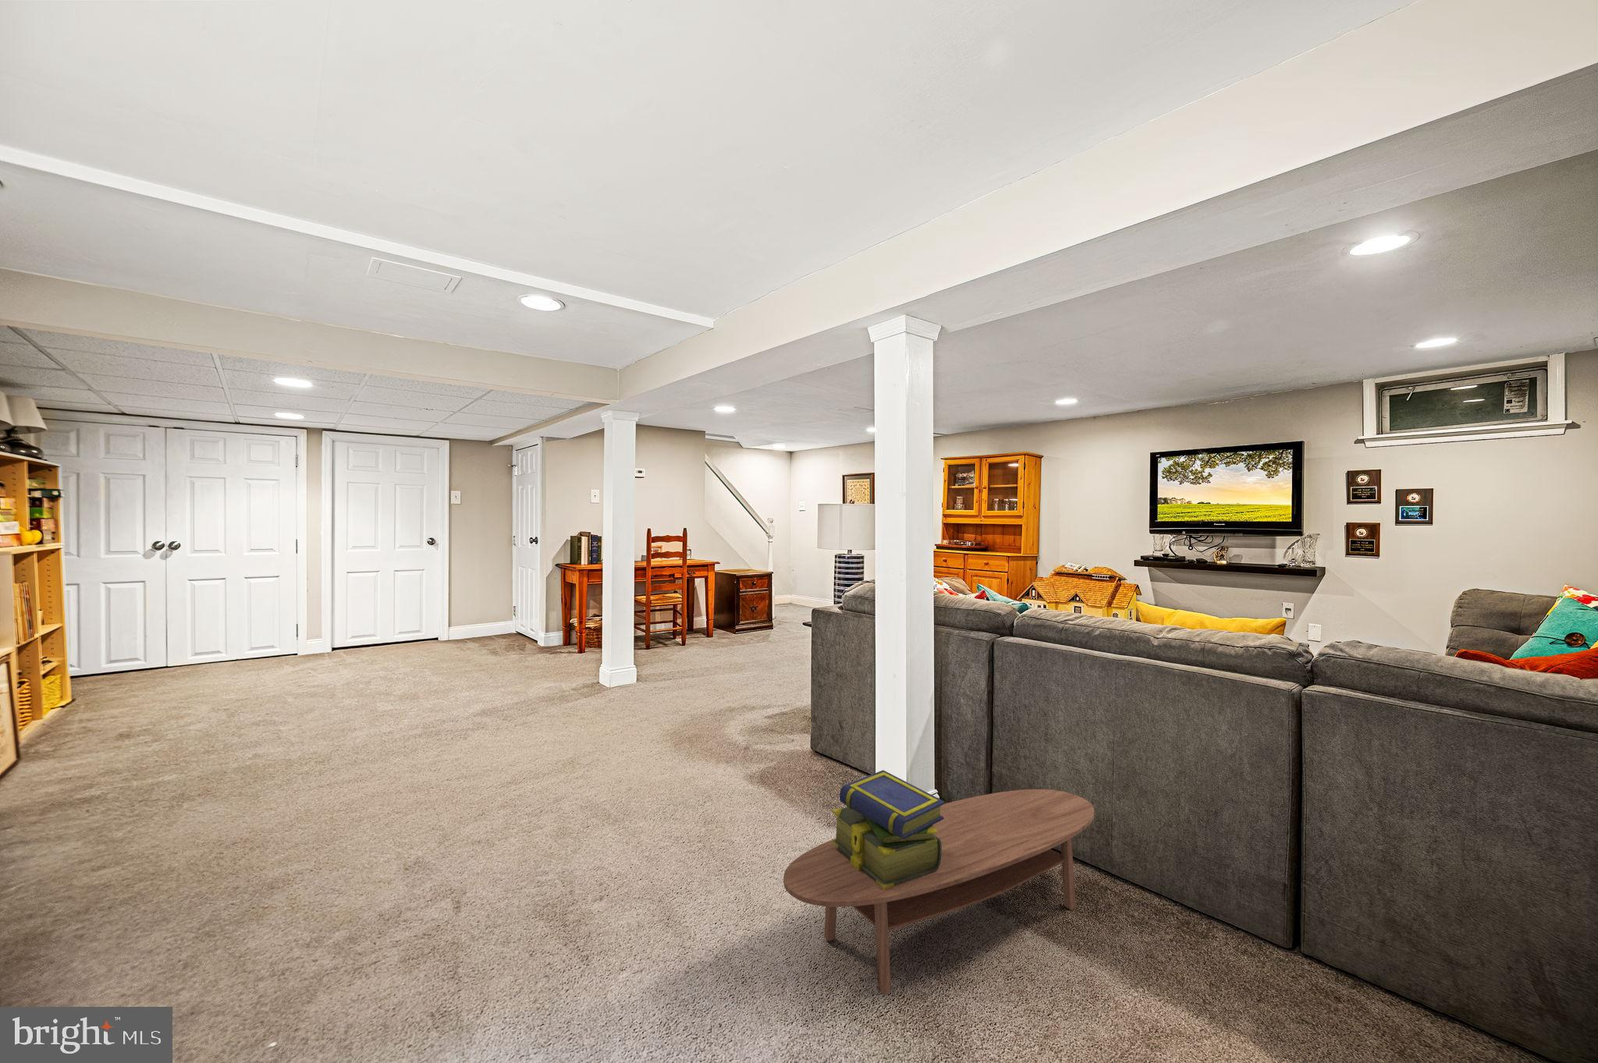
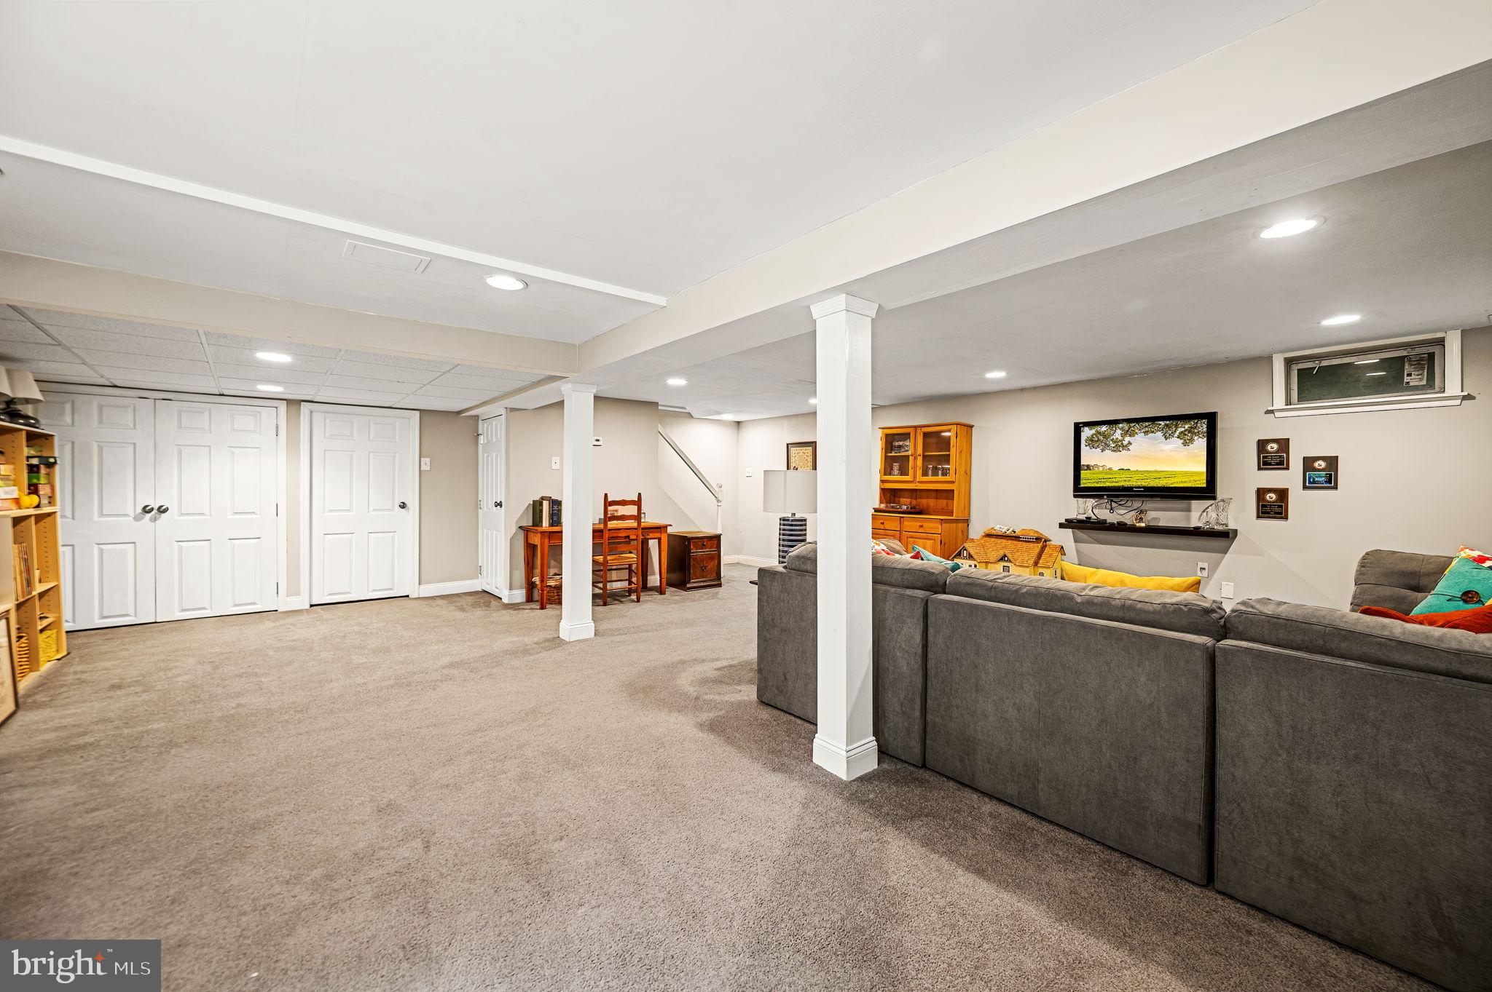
- stack of books [832,770,946,889]
- coffee table [783,789,1095,995]
